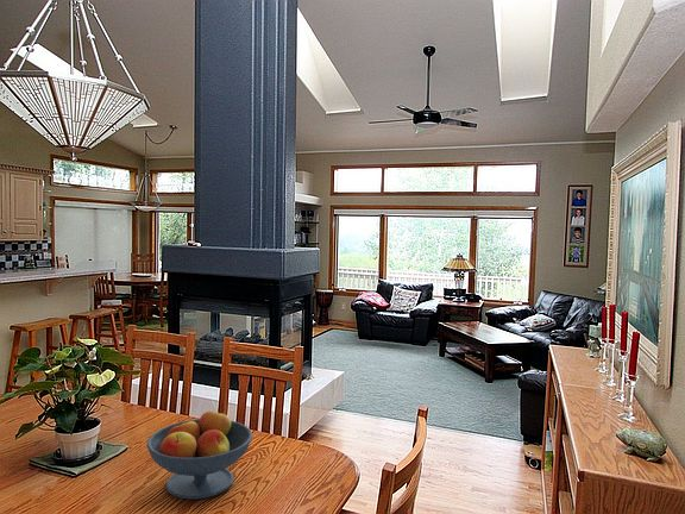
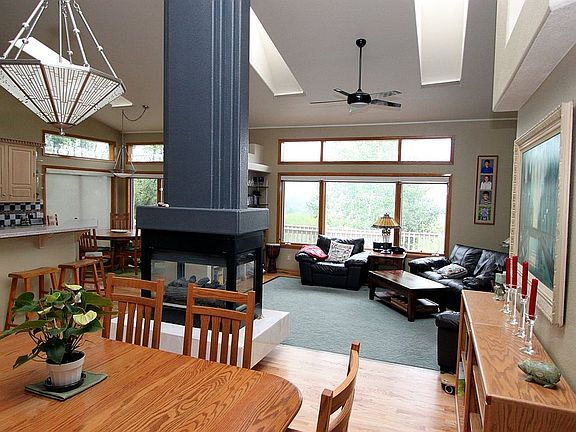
- fruit bowl [145,407,254,501]
